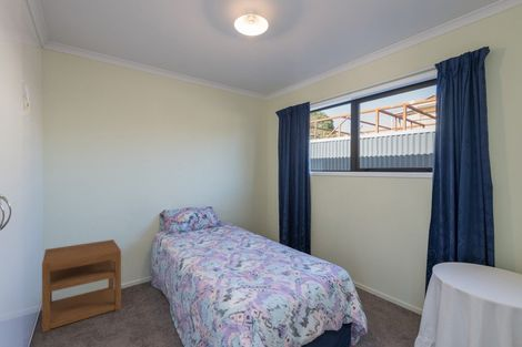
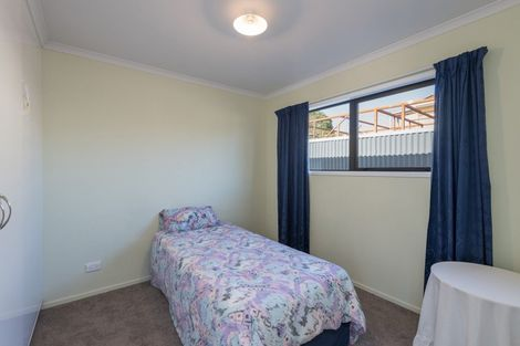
- nightstand [41,238,122,334]
